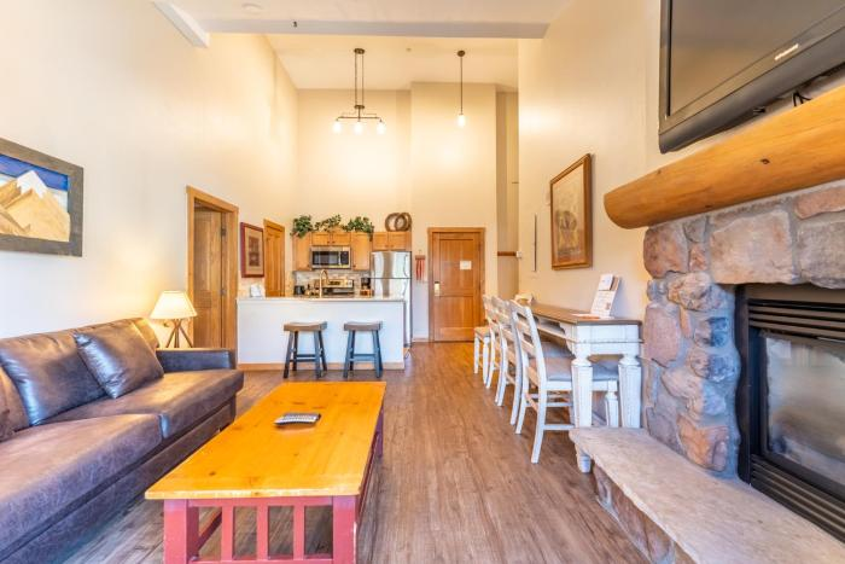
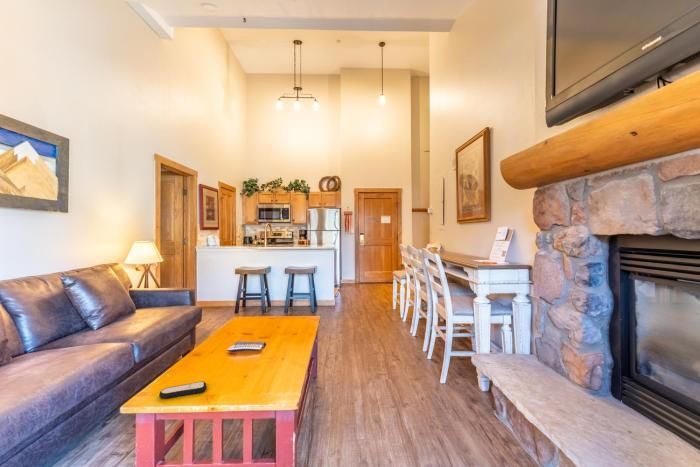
+ remote control [158,380,207,400]
